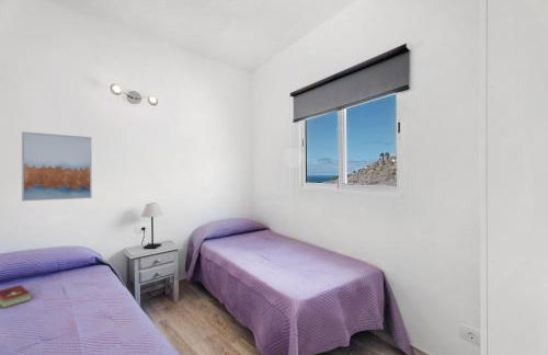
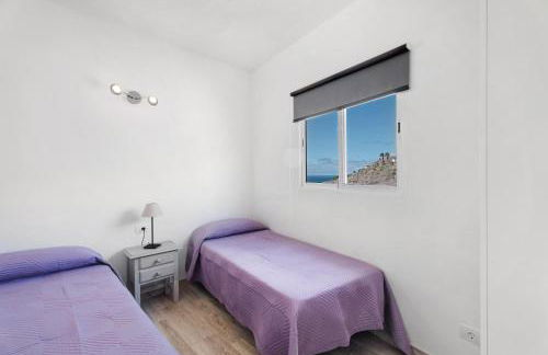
- hardcover book [0,284,33,309]
- wall art [21,130,93,203]
